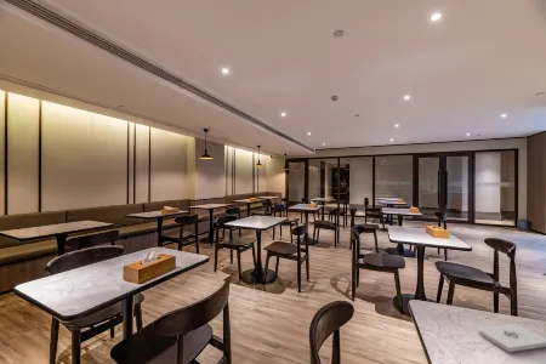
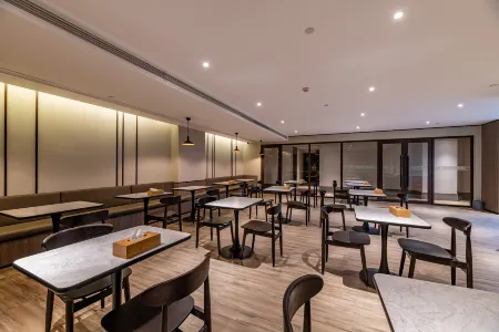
- notepad [477,323,546,353]
